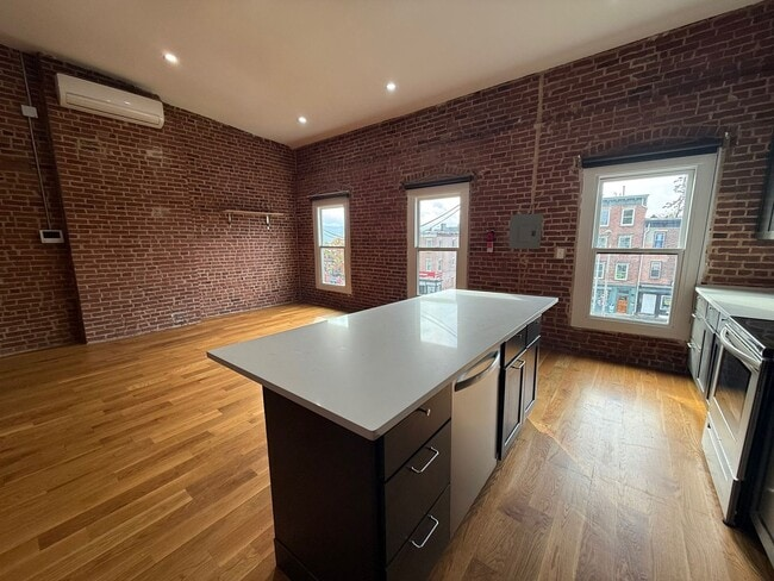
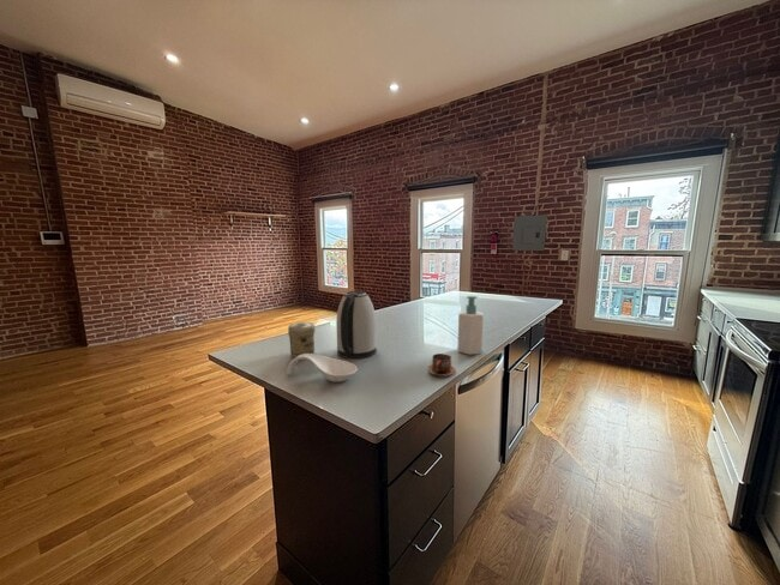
+ cup [426,352,457,379]
+ jar [287,321,317,357]
+ spoon rest [286,352,358,384]
+ soap bottle [456,295,485,356]
+ kettle [335,290,378,360]
